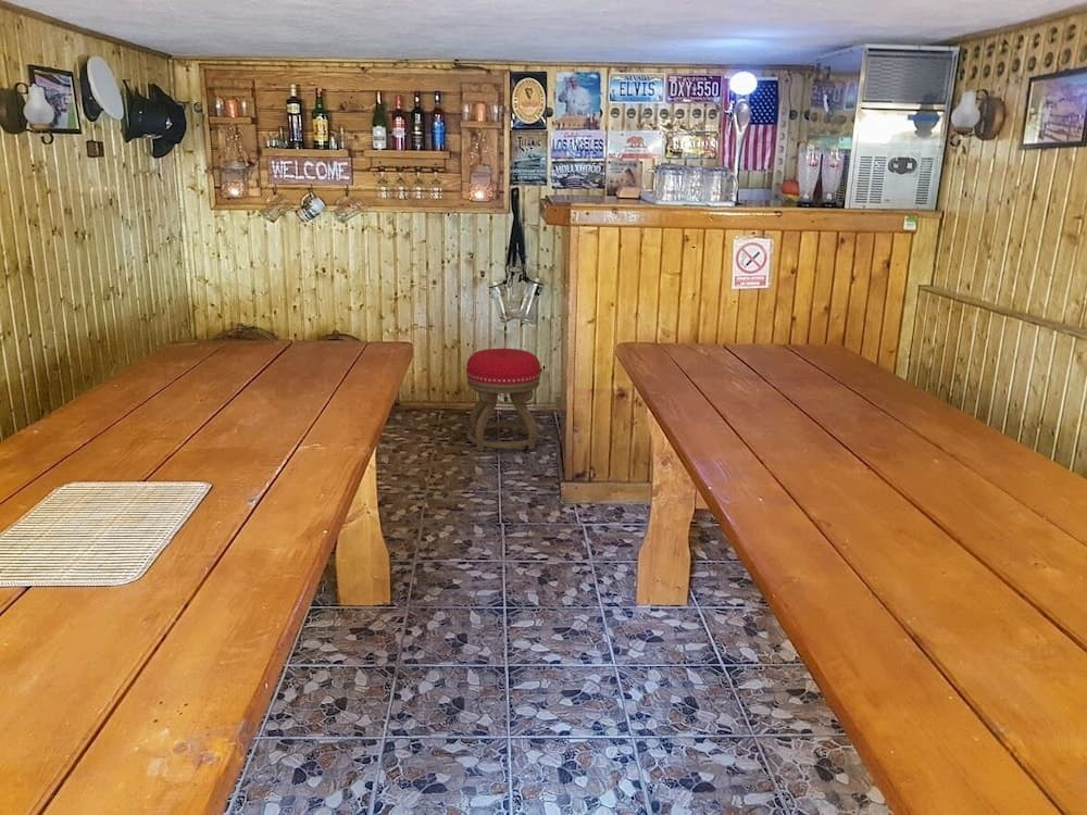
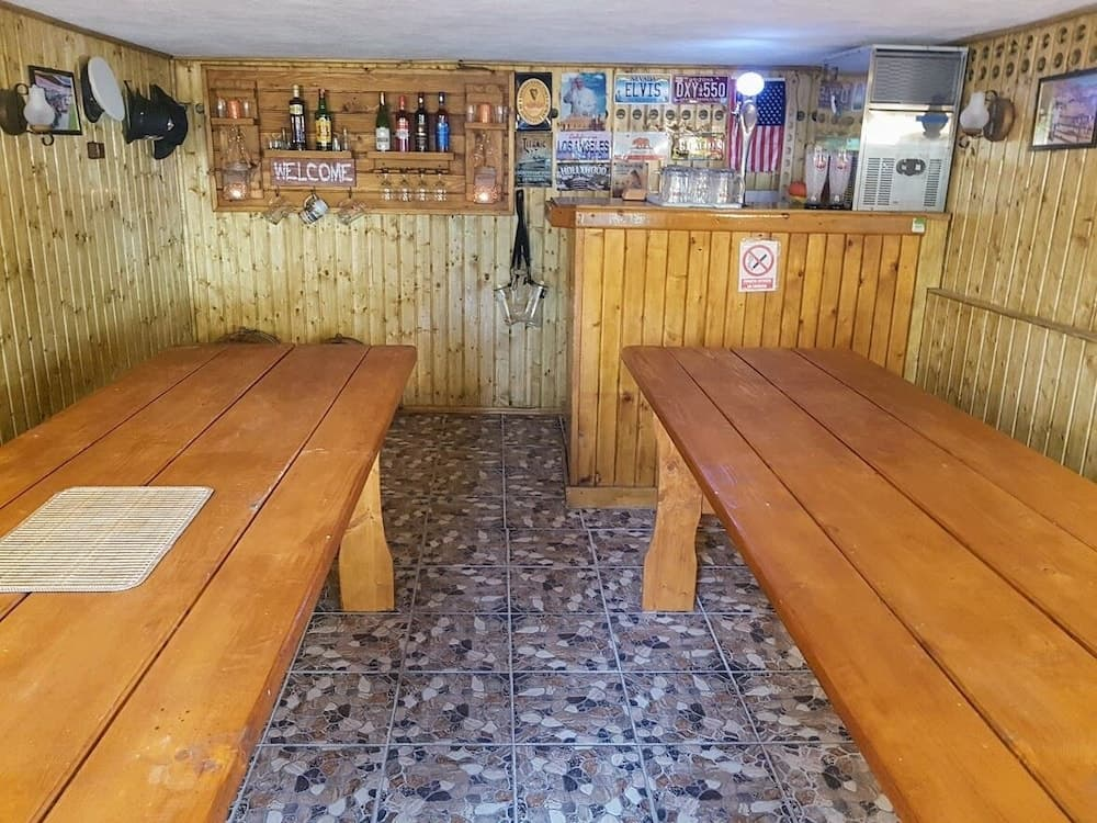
- stool [465,348,542,452]
